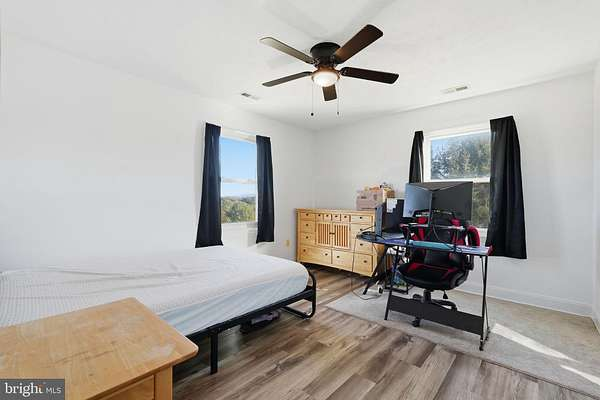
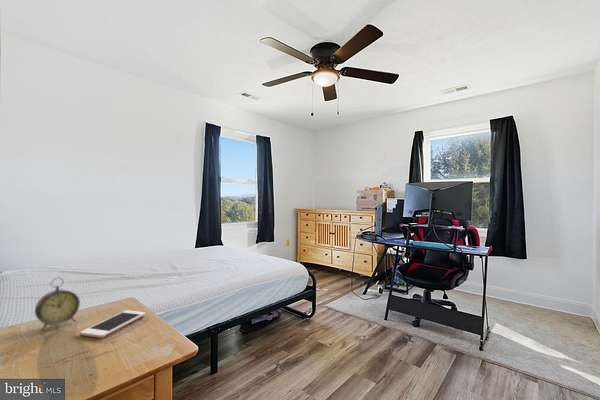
+ alarm clock [34,277,81,332]
+ cell phone [79,310,146,339]
